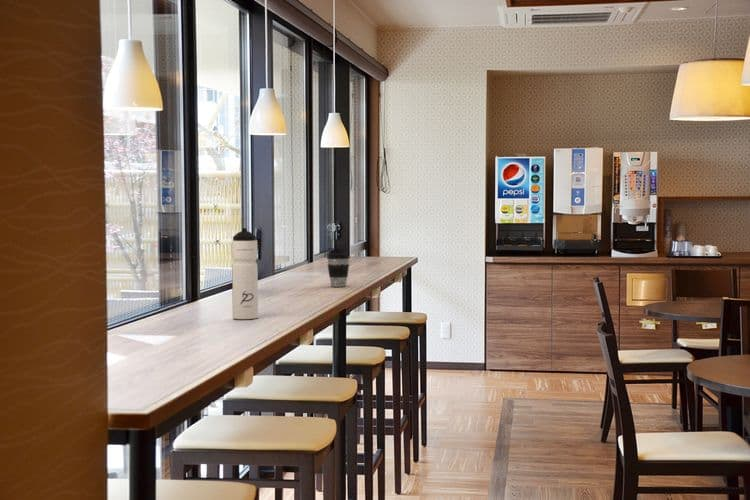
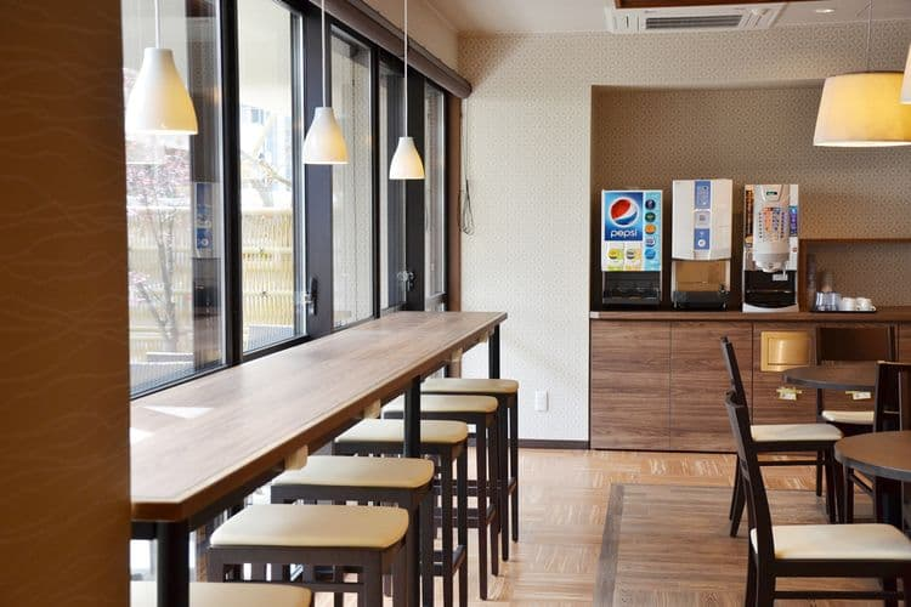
- water bottle [231,227,259,320]
- coffee cup [326,252,351,288]
